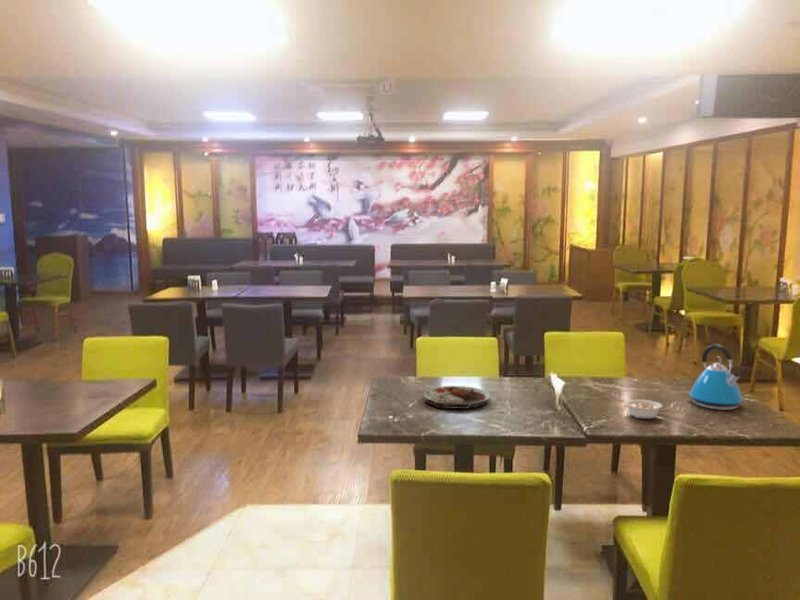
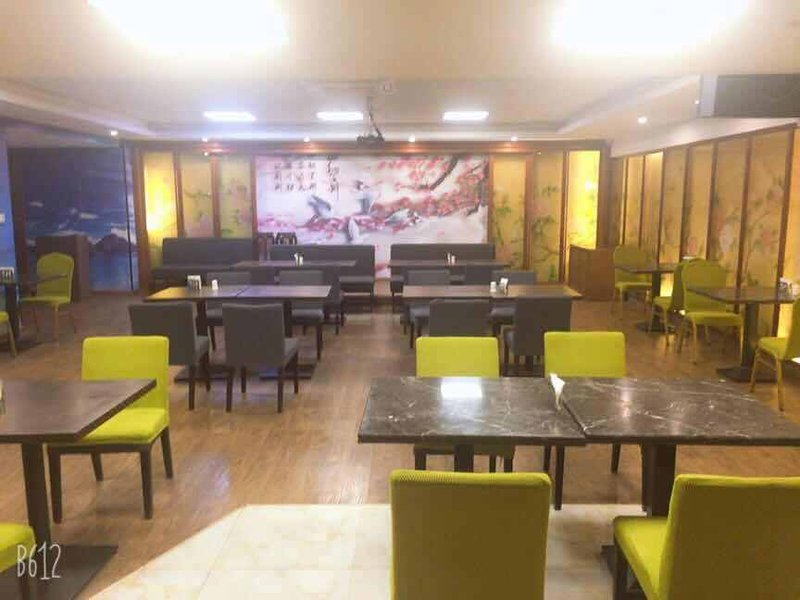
- legume [618,396,663,420]
- kettle [688,343,744,411]
- plate [423,385,491,410]
